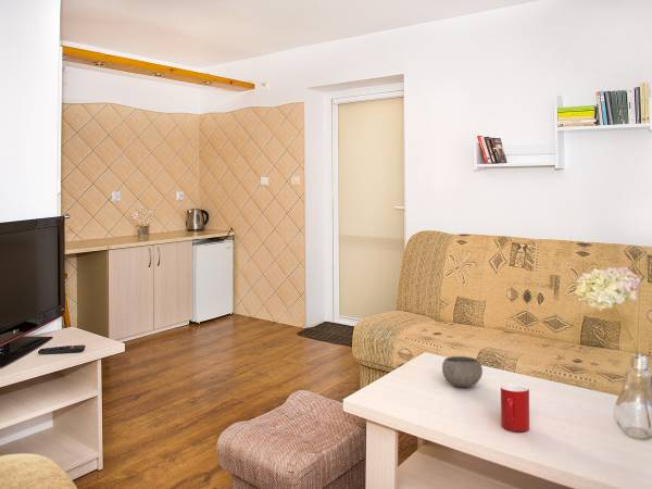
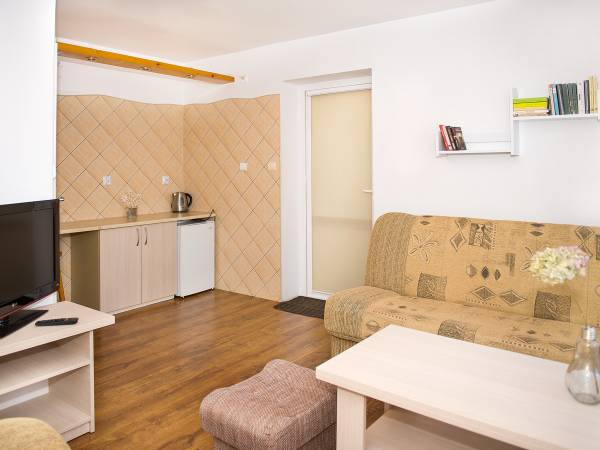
- cup [500,384,530,432]
- ceramic bowl [441,355,484,388]
